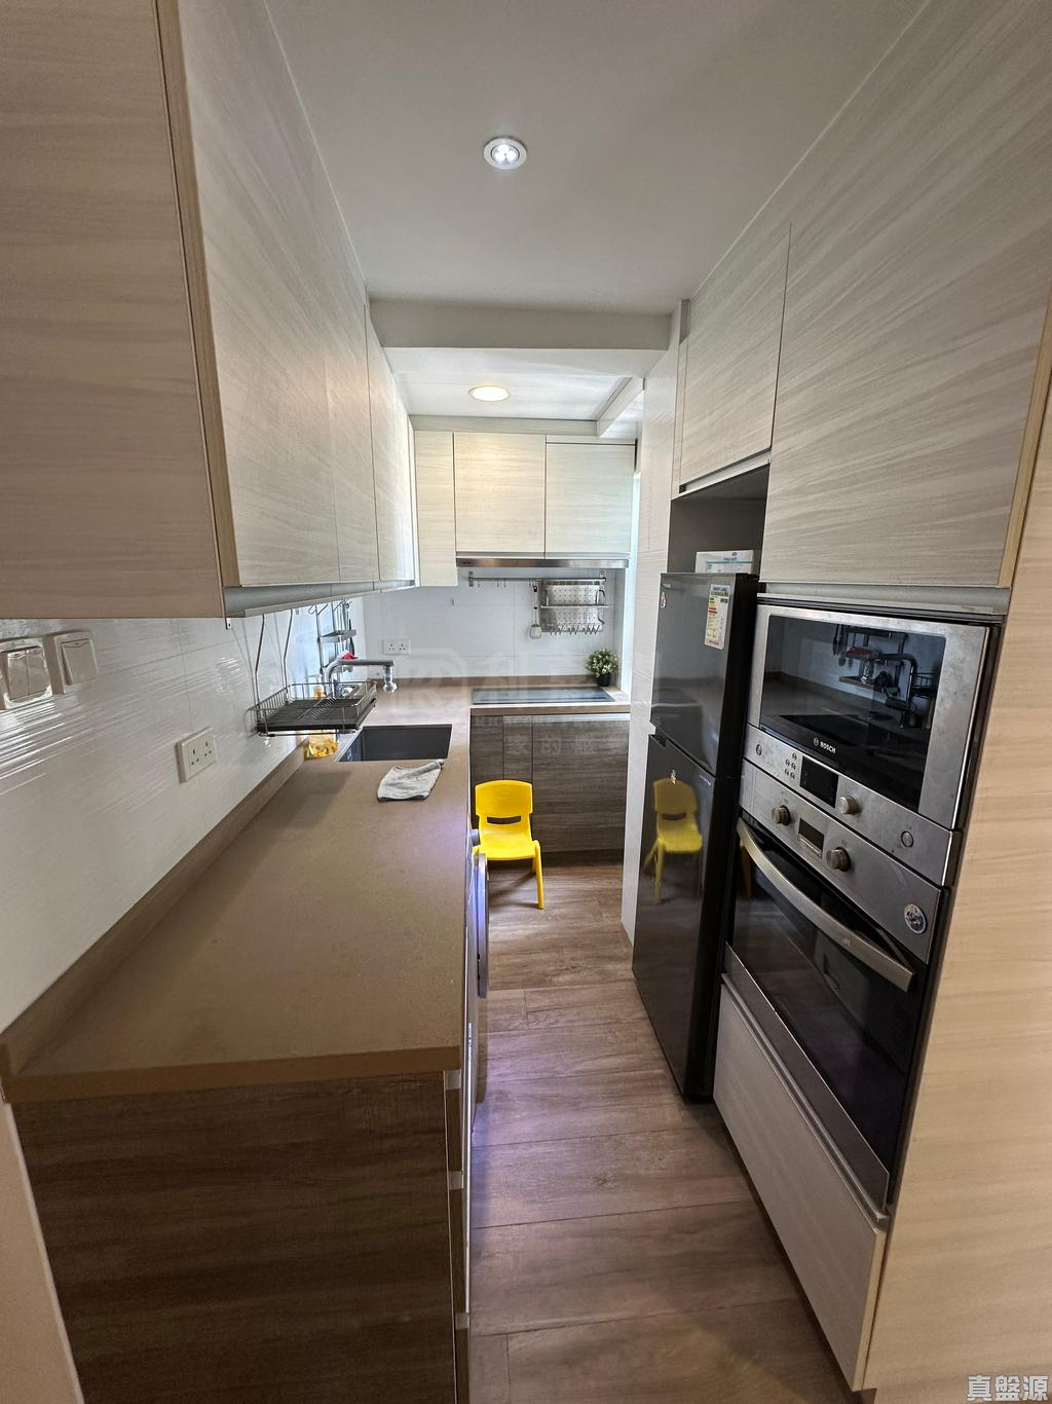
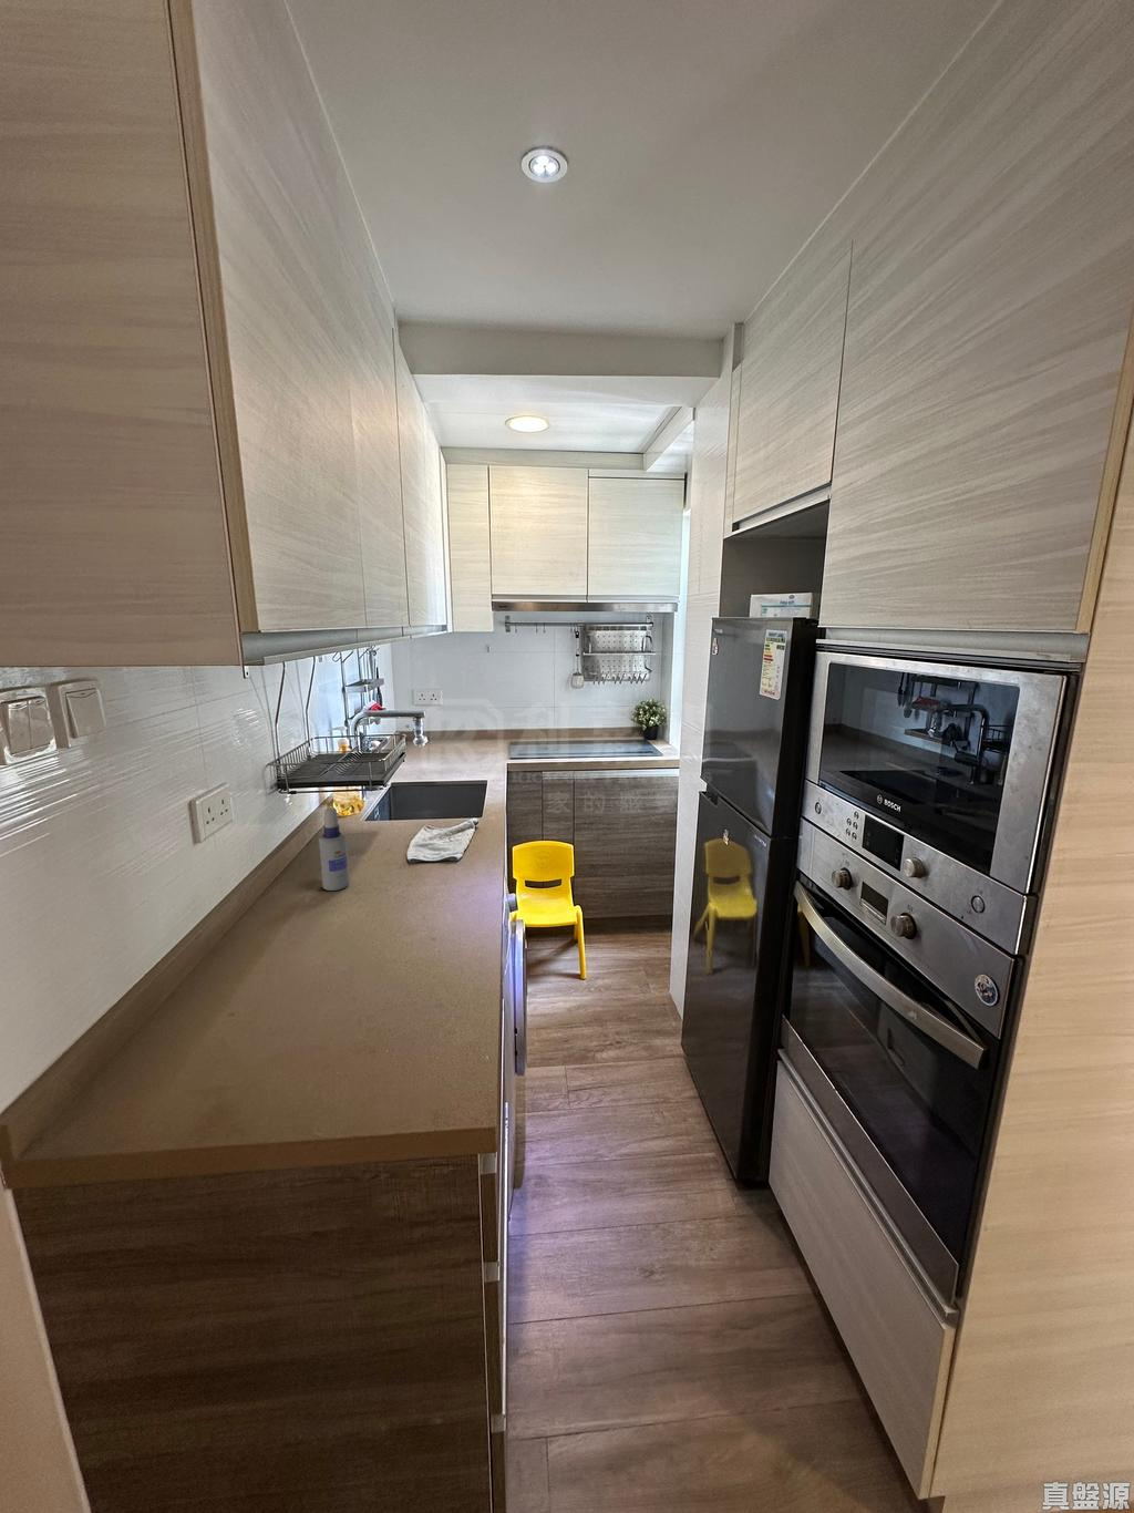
+ spray bottle [318,808,350,891]
